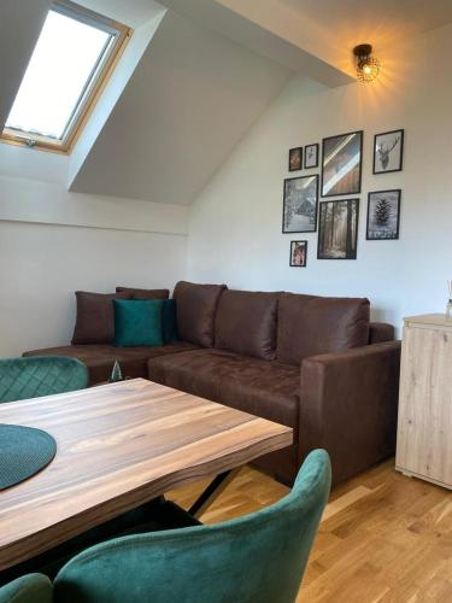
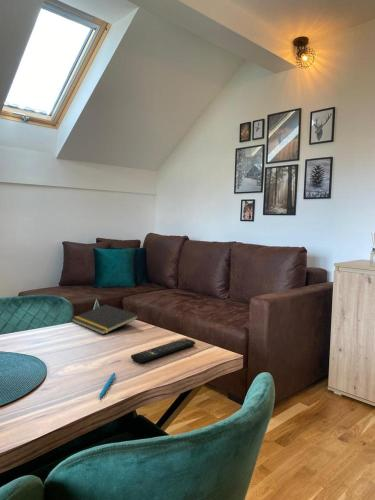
+ pen [98,372,116,399]
+ remote control [130,338,196,364]
+ notepad [70,304,140,335]
